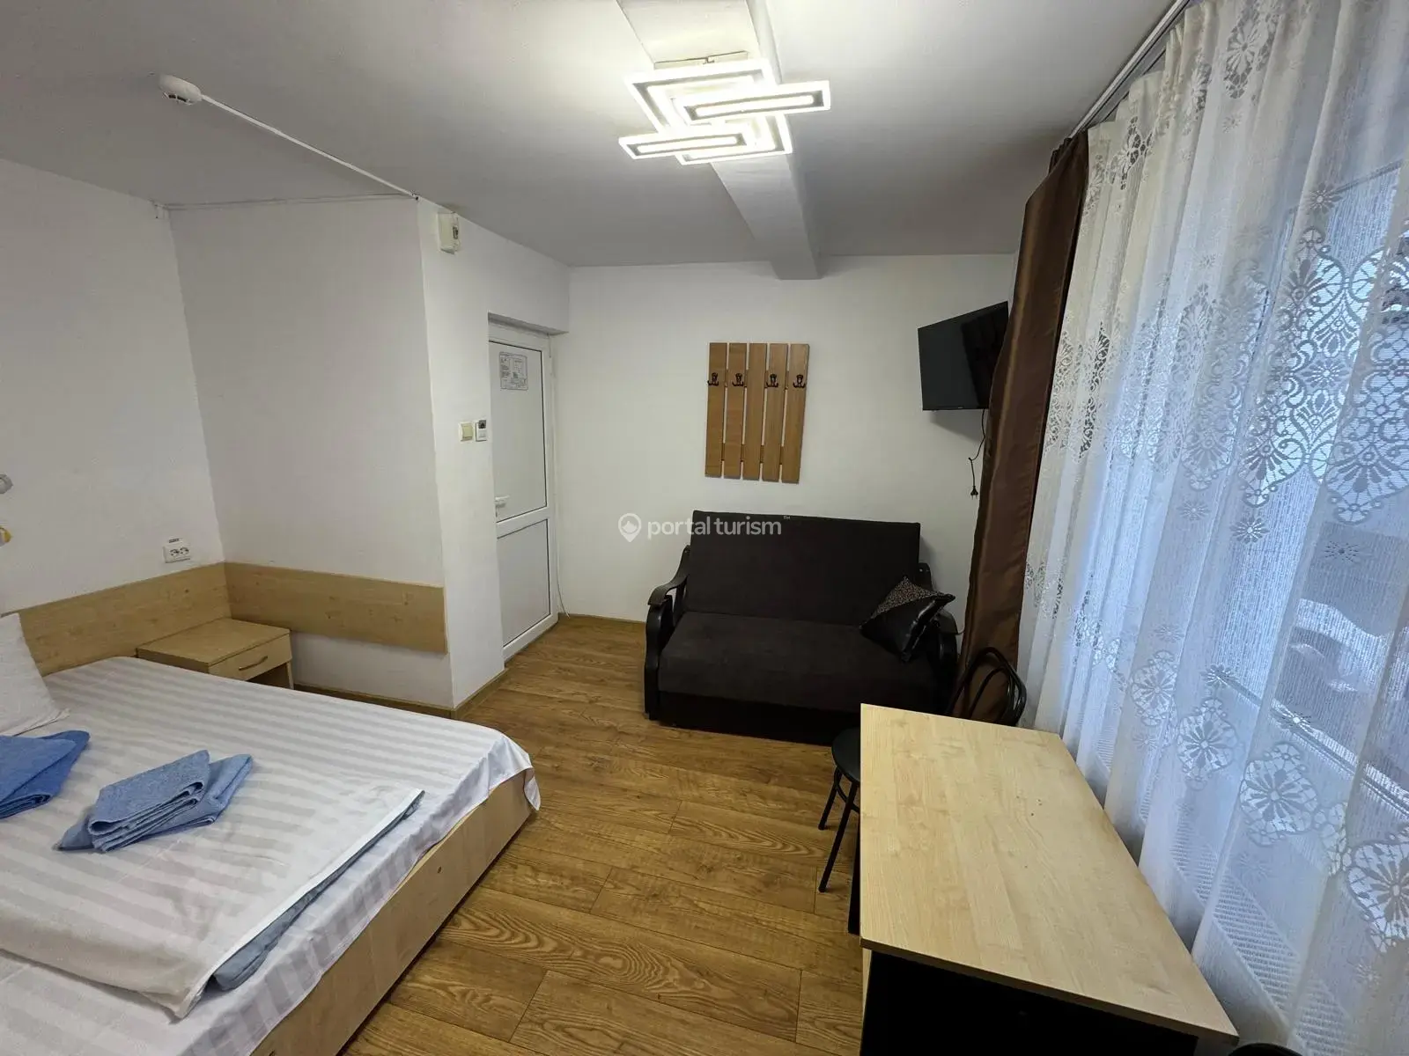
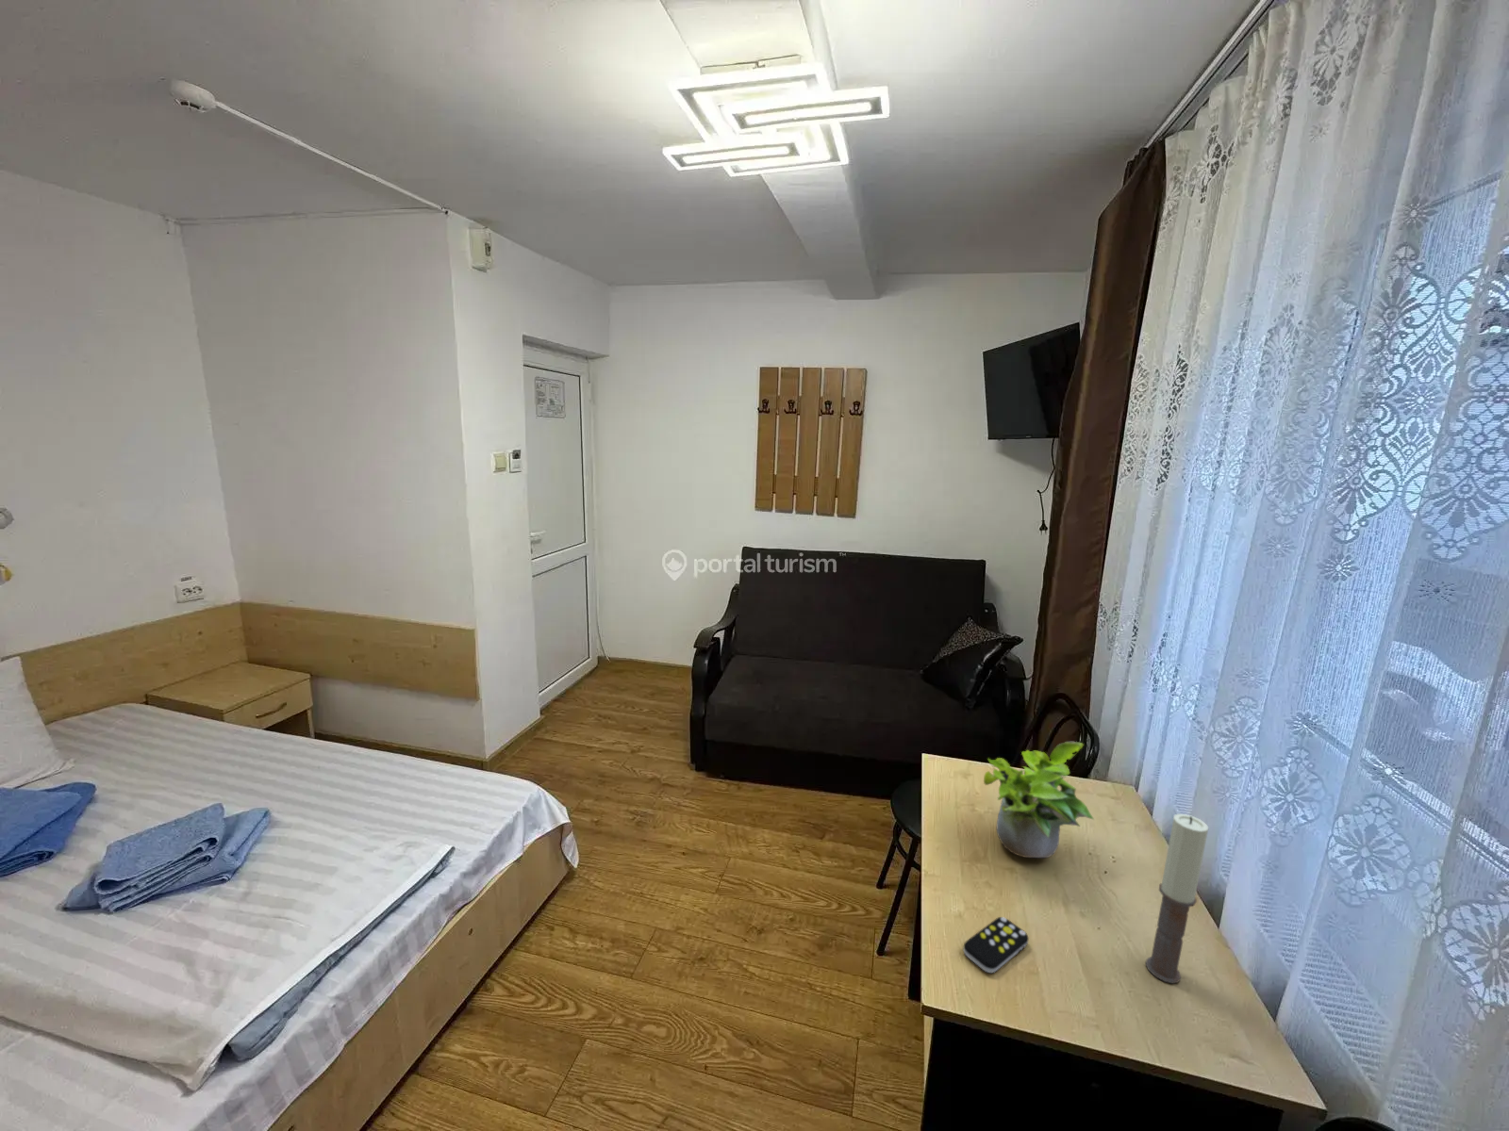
+ candle [1145,814,1210,985]
+ remote control [962,916,1030,974]
+ potted plant [983,741,1096,859]
